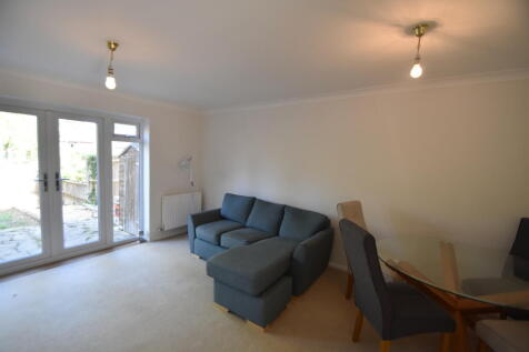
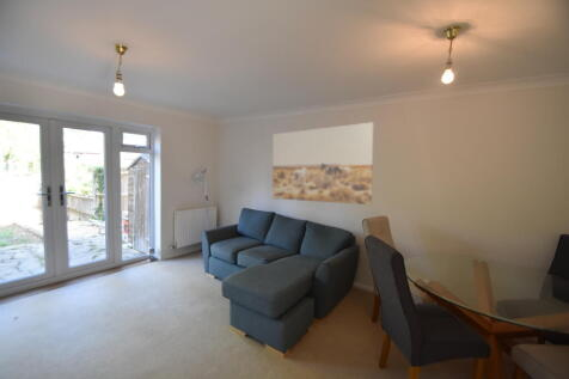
+ wall art [271,121,375,206]
